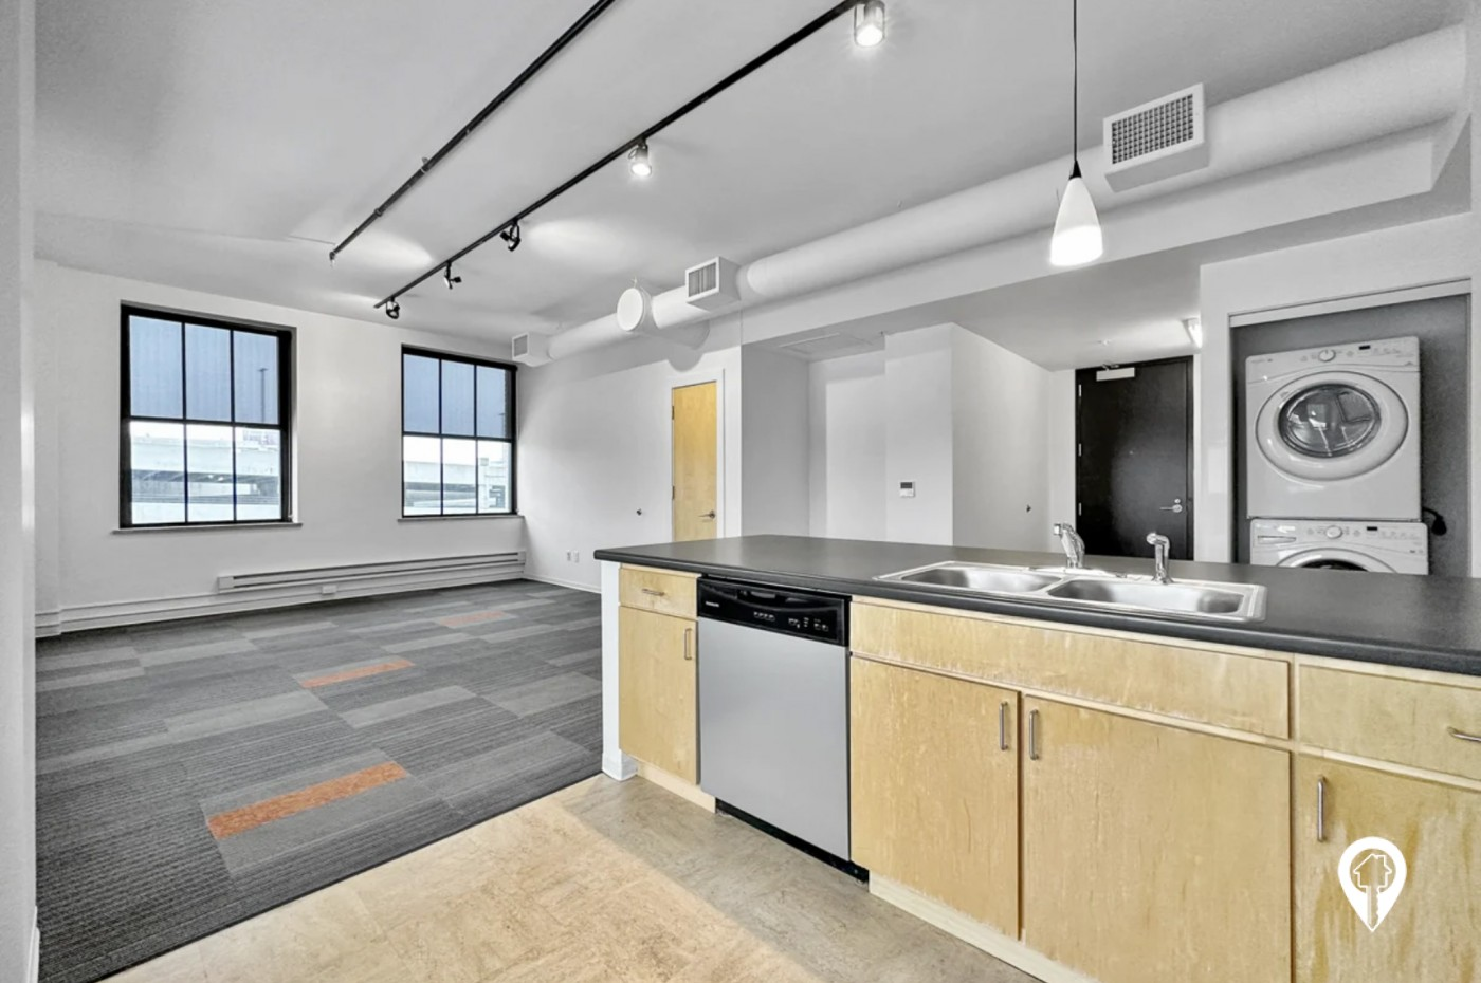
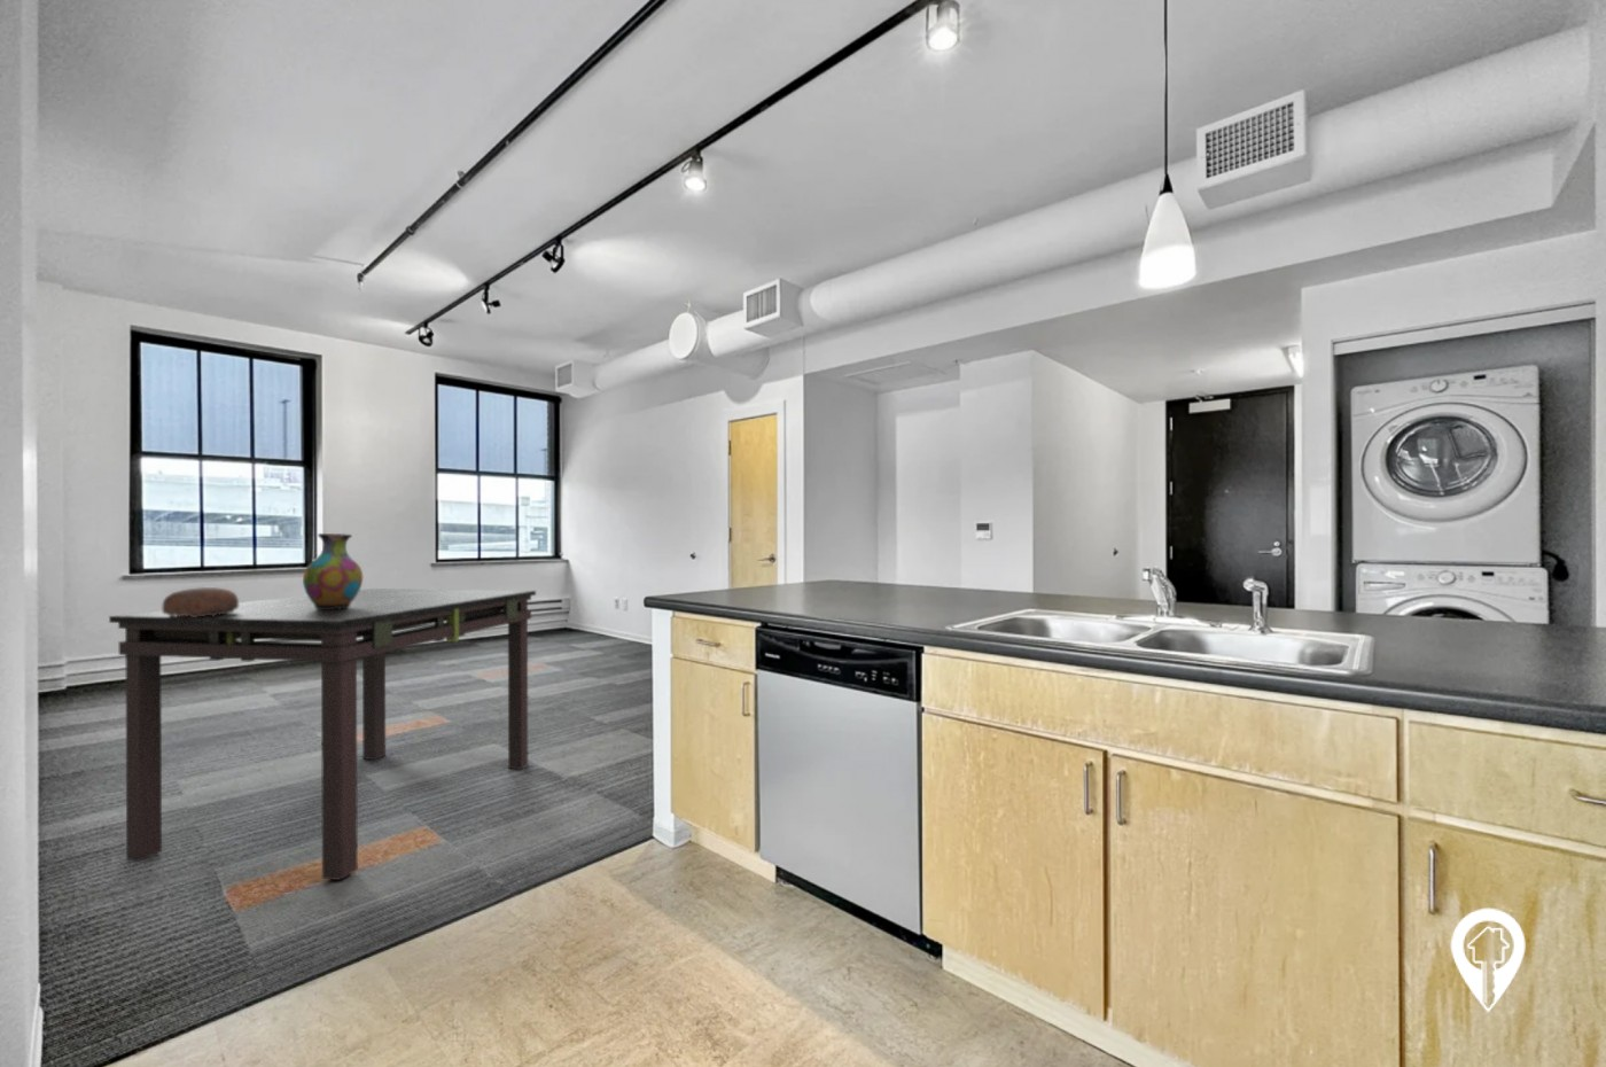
+ dining table [108,587,537,881]
+ decorative bowl [161,586,239,617]
+ vase [301,532,363,610]
